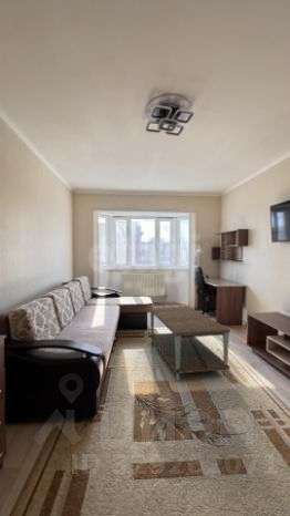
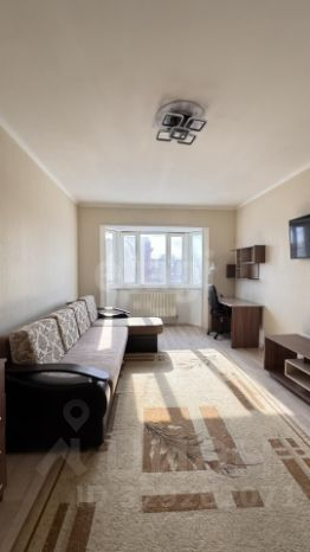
- coffee table [148,306,231,382]
